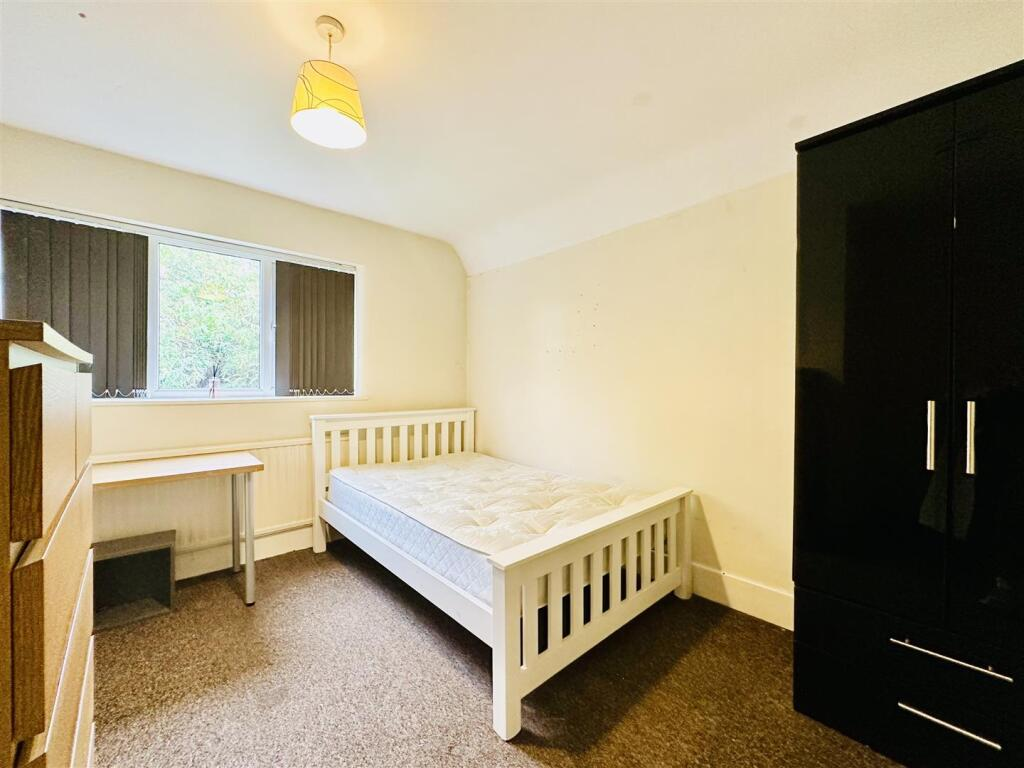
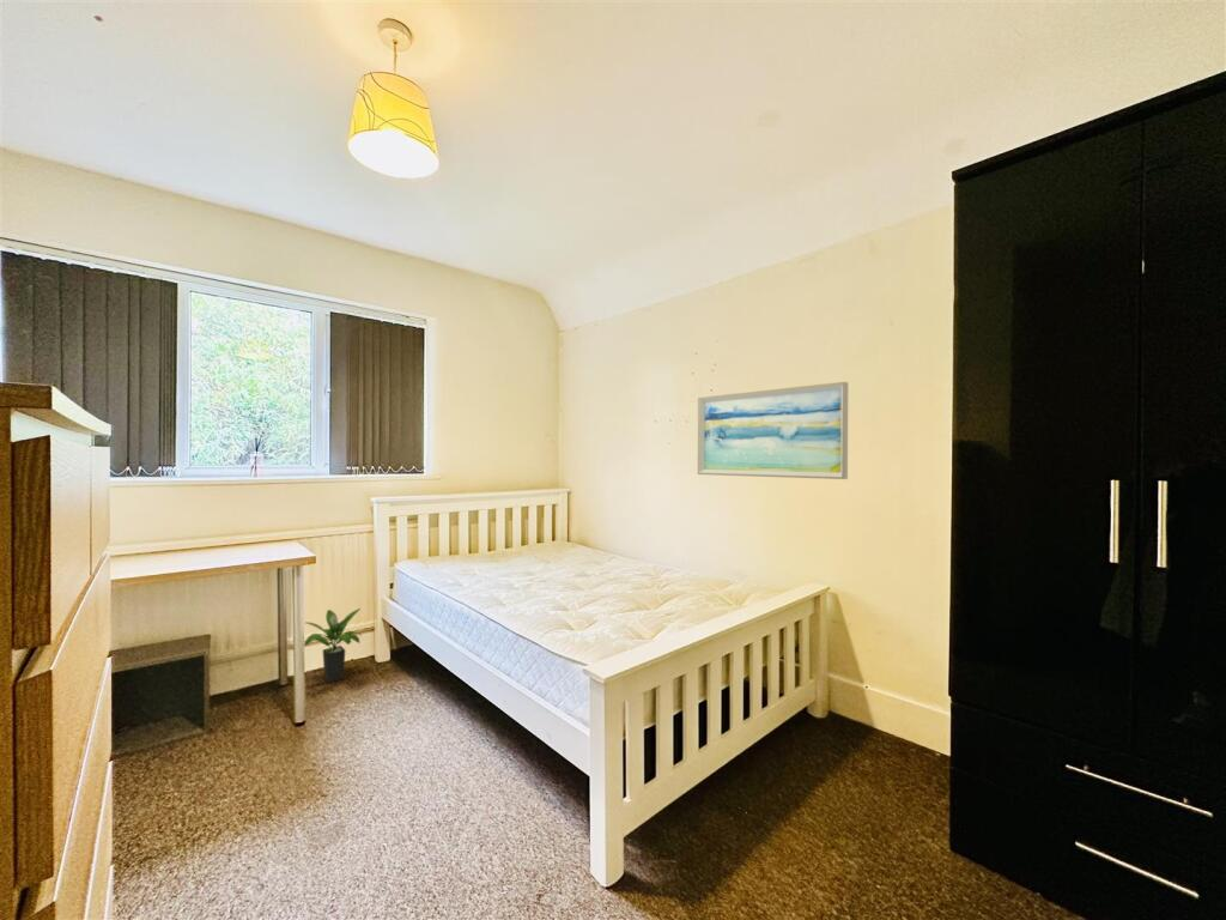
+ potted plant [304,607,362,684]
+ wall art [697,381,849,480]
